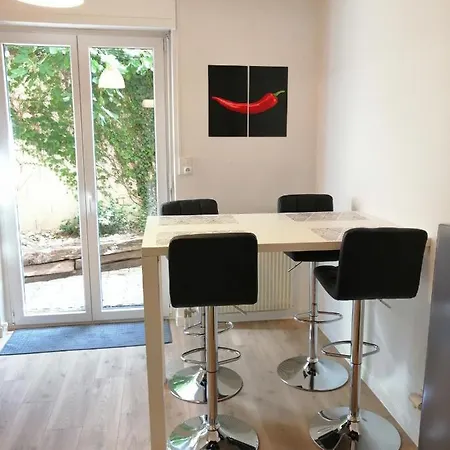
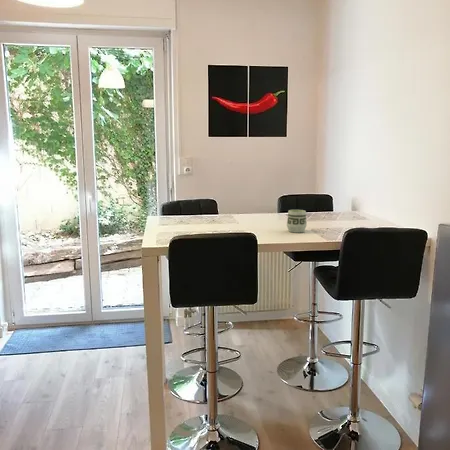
+ cup [286,209,308,234]
